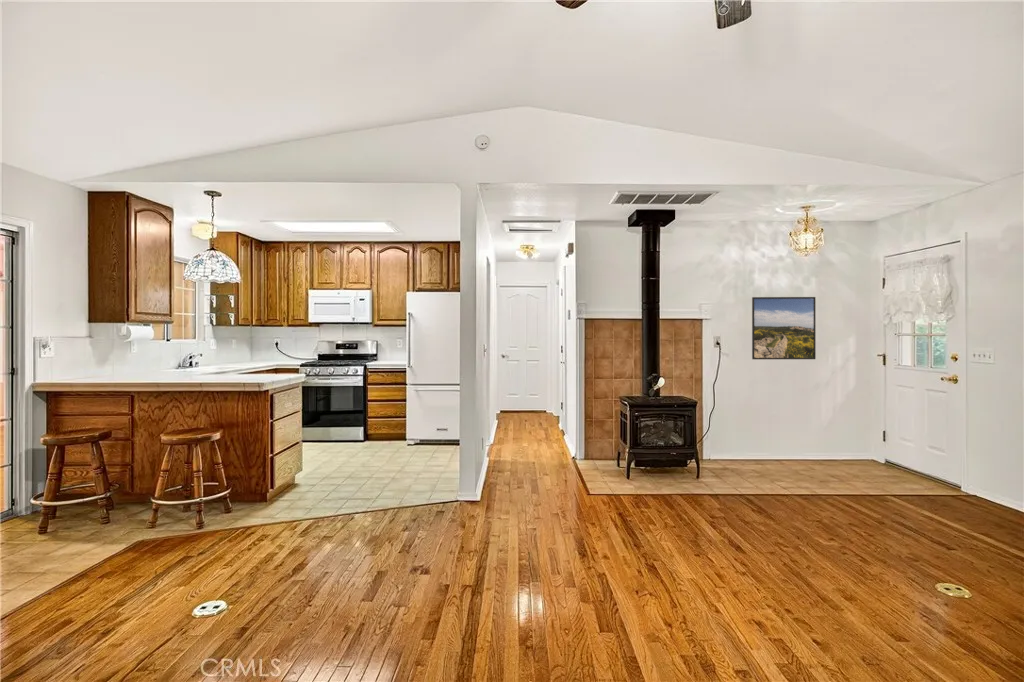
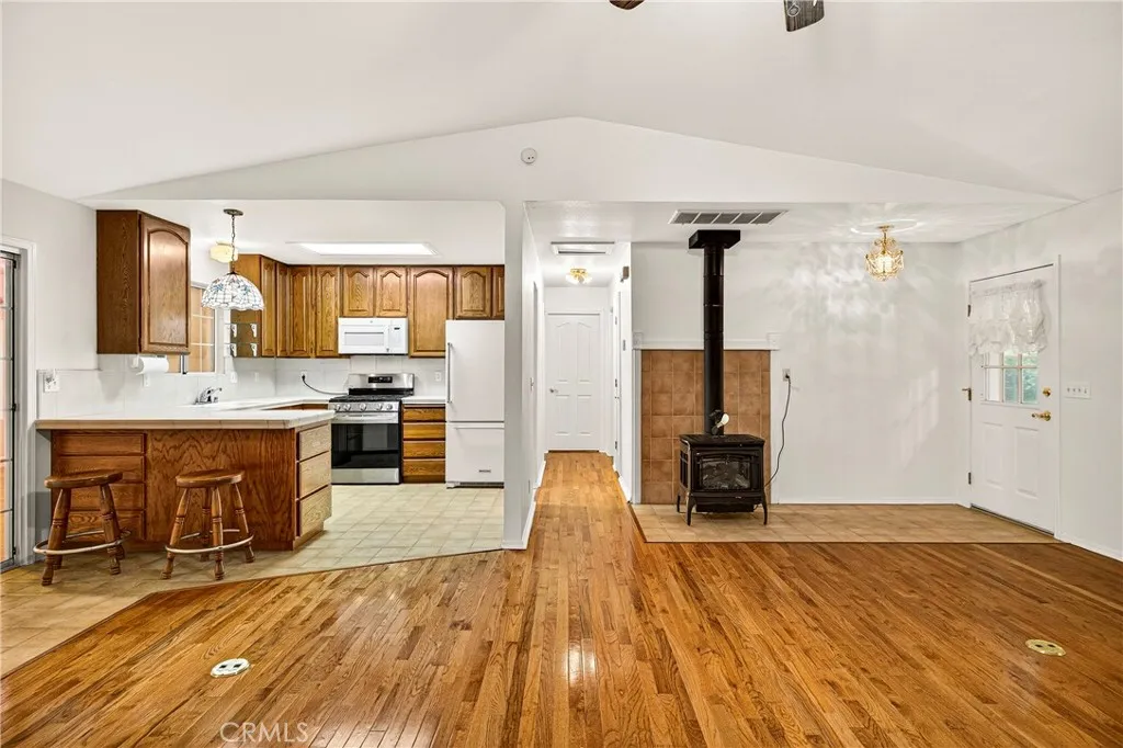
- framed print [751,296,817,360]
